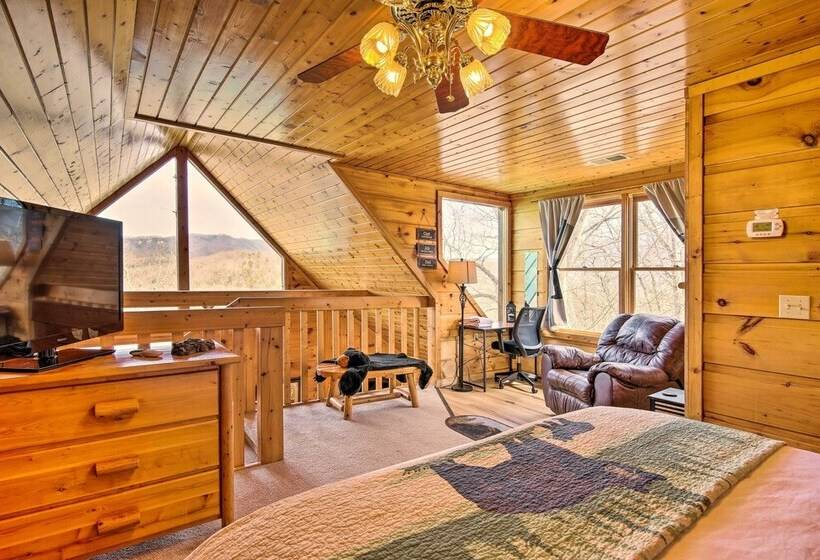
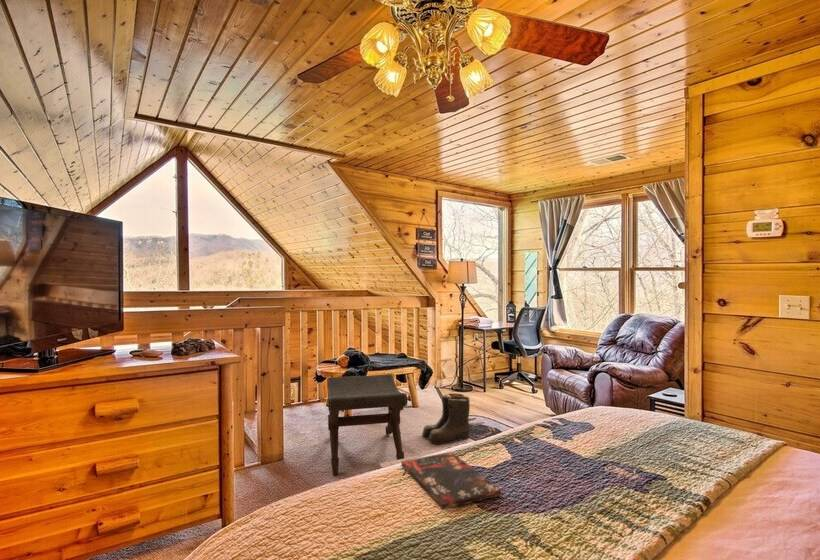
+ book [400,451,502,511]
+ footstool [326,373,409,476]
+ boots [421,392,471,445]
